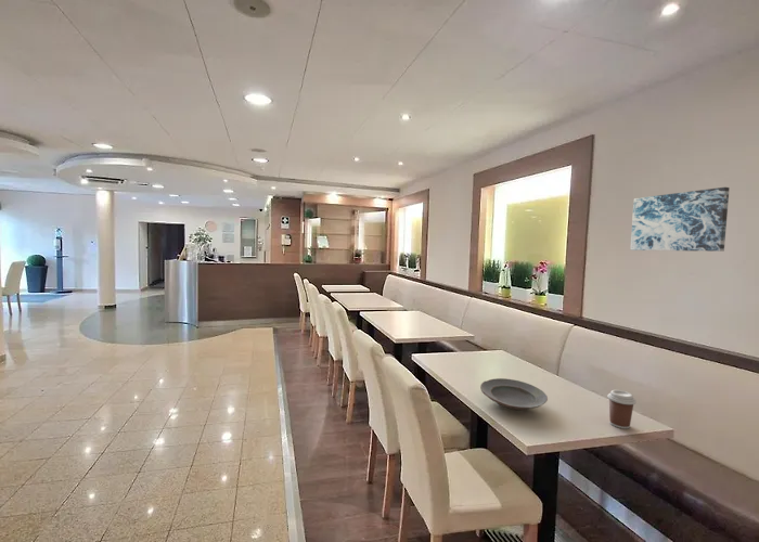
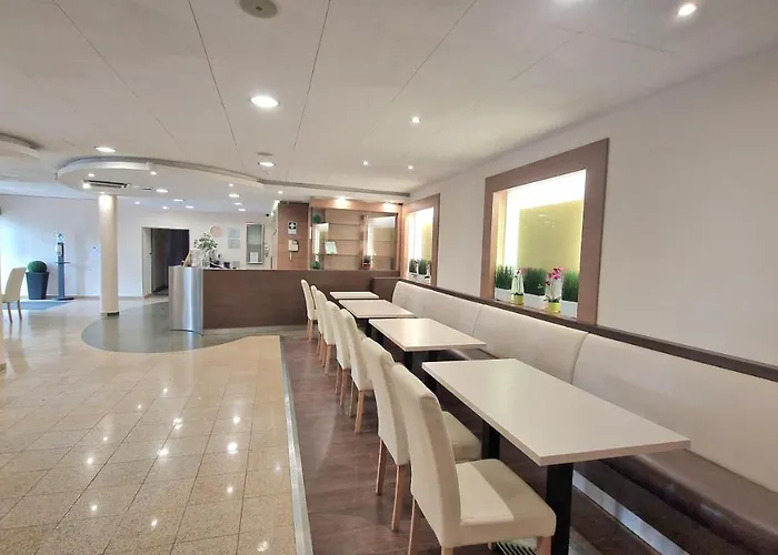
- plate [479,377,549,411]
- coffee cup [606,389,638,429]
- wall art [630,186,731,253]
